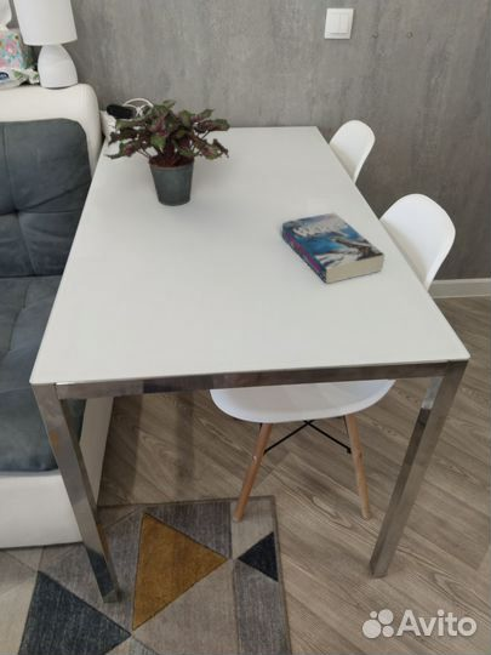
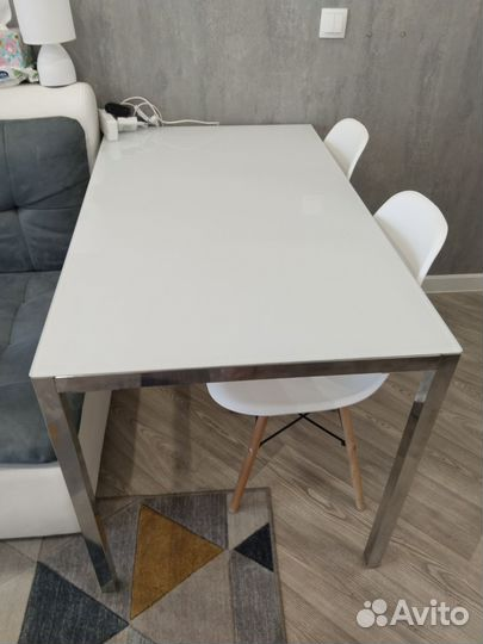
- book [281,211,386,284]
- potted plant [103,98,232,206]
